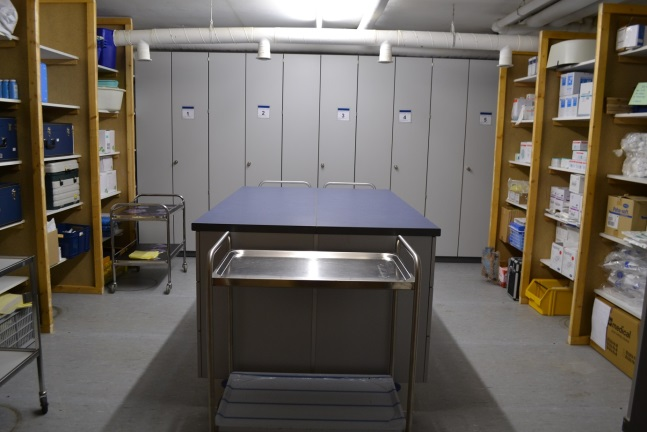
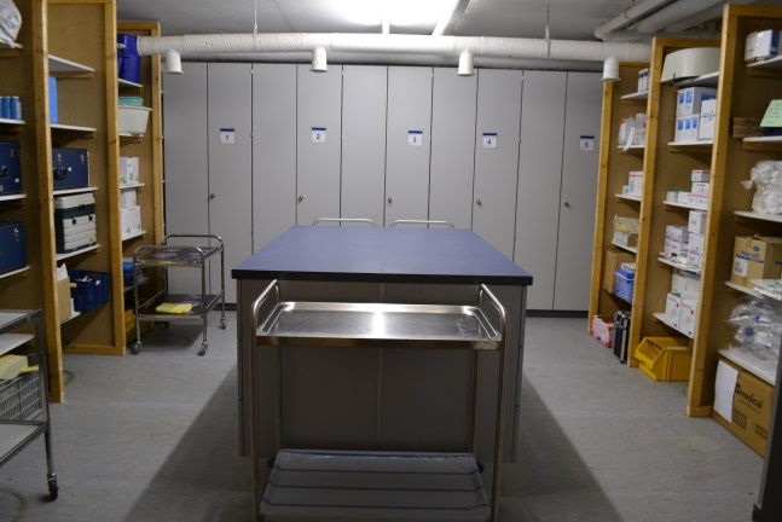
- cardboard box [480,246,501,285]
